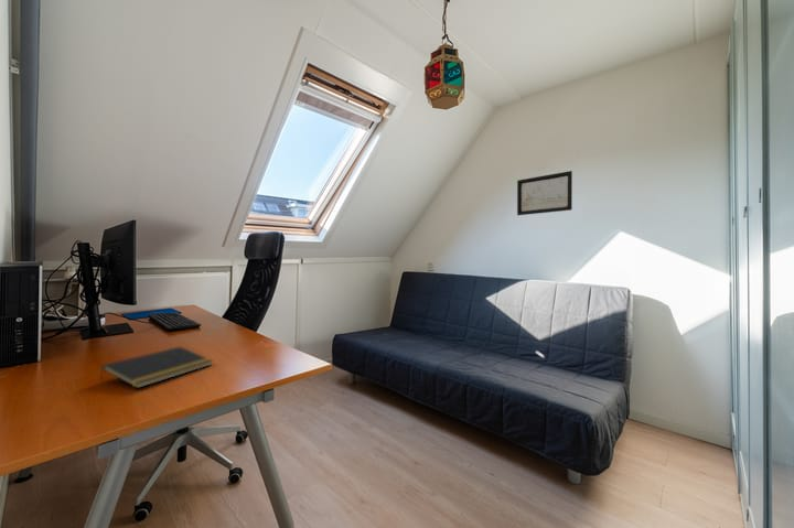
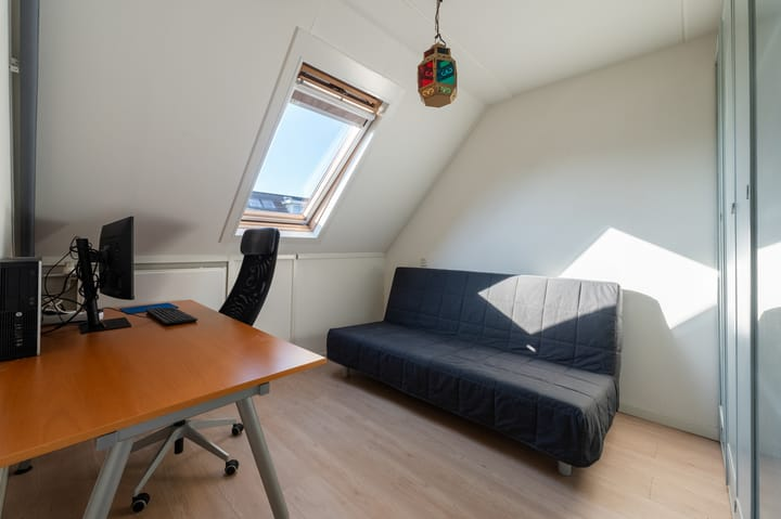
- wall art [516,170,573,216]
- notepad [99,345,214,389]
